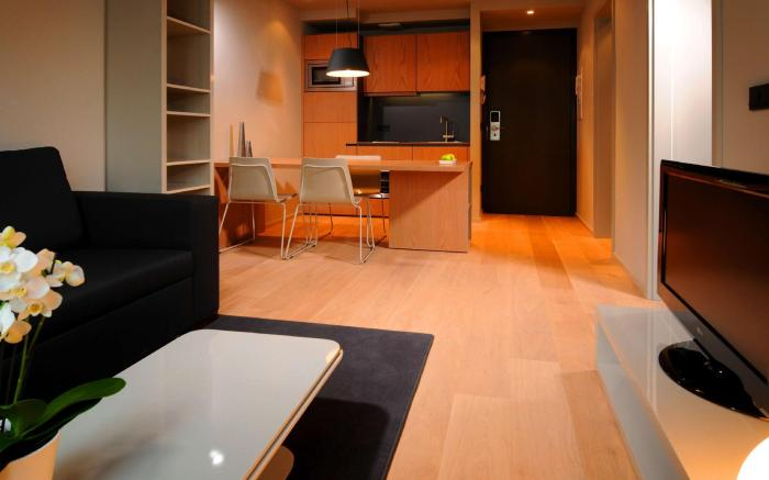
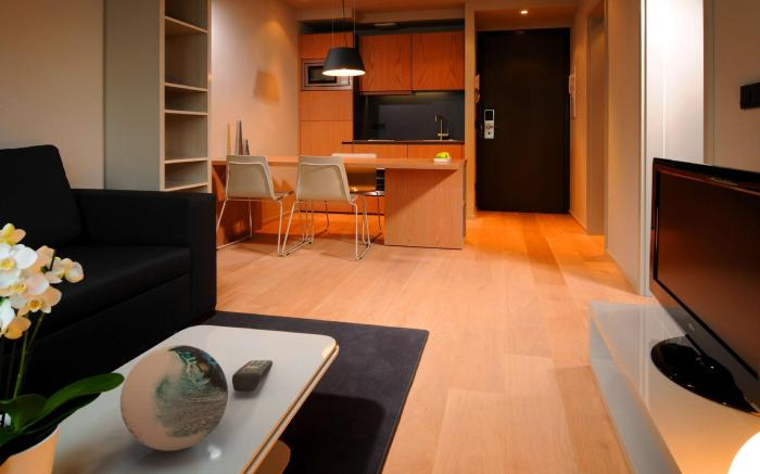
+ decorative orb [119,344,229,452]
+ remote control [231,359,274,393]
